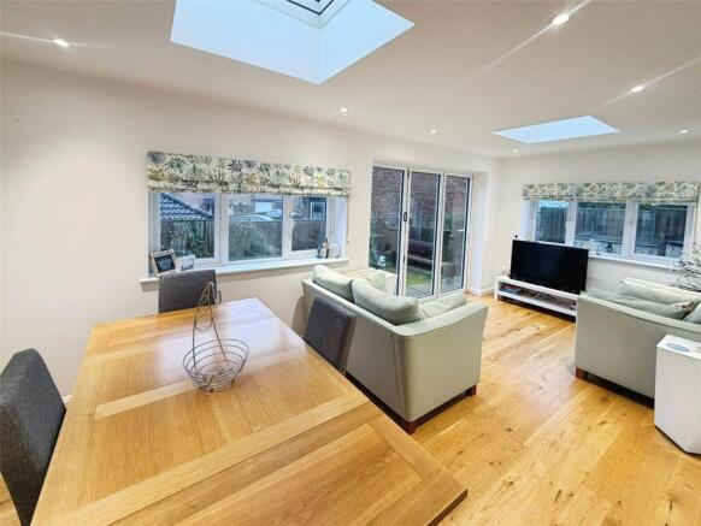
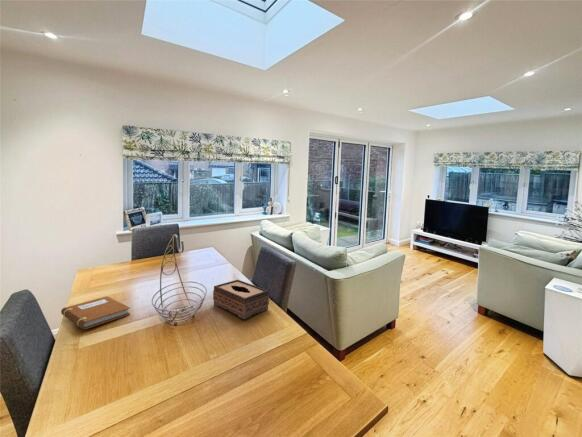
+ tissue box [212,279,270,320]
+ notebook [60,295,131,330]
